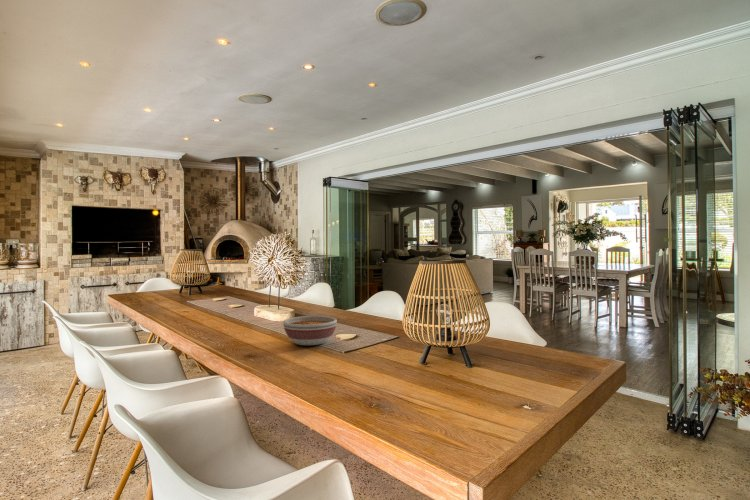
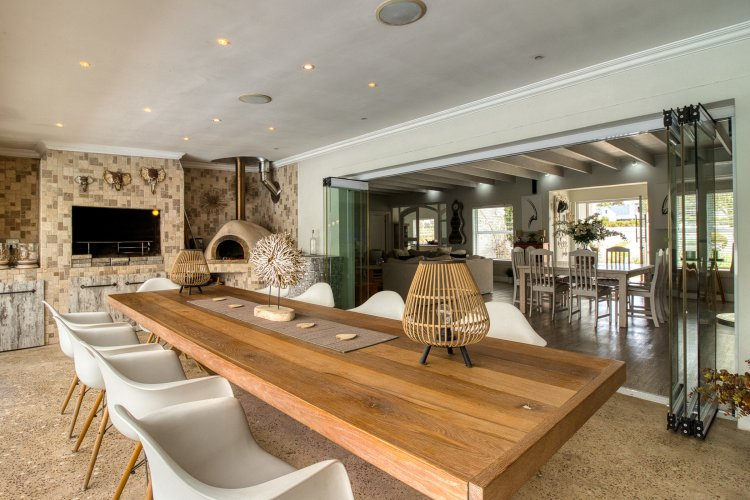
- bowl [282,315,338,346]
